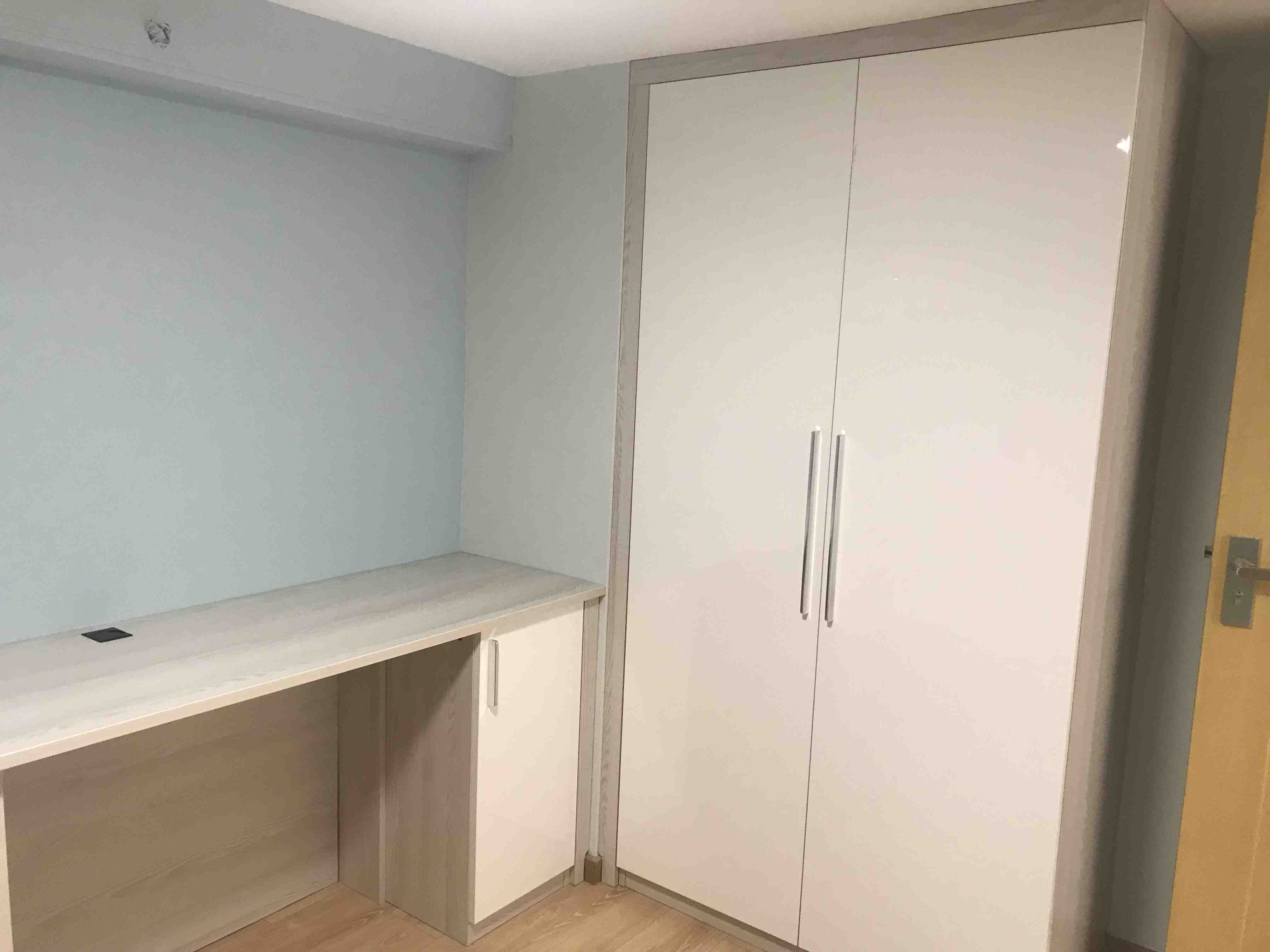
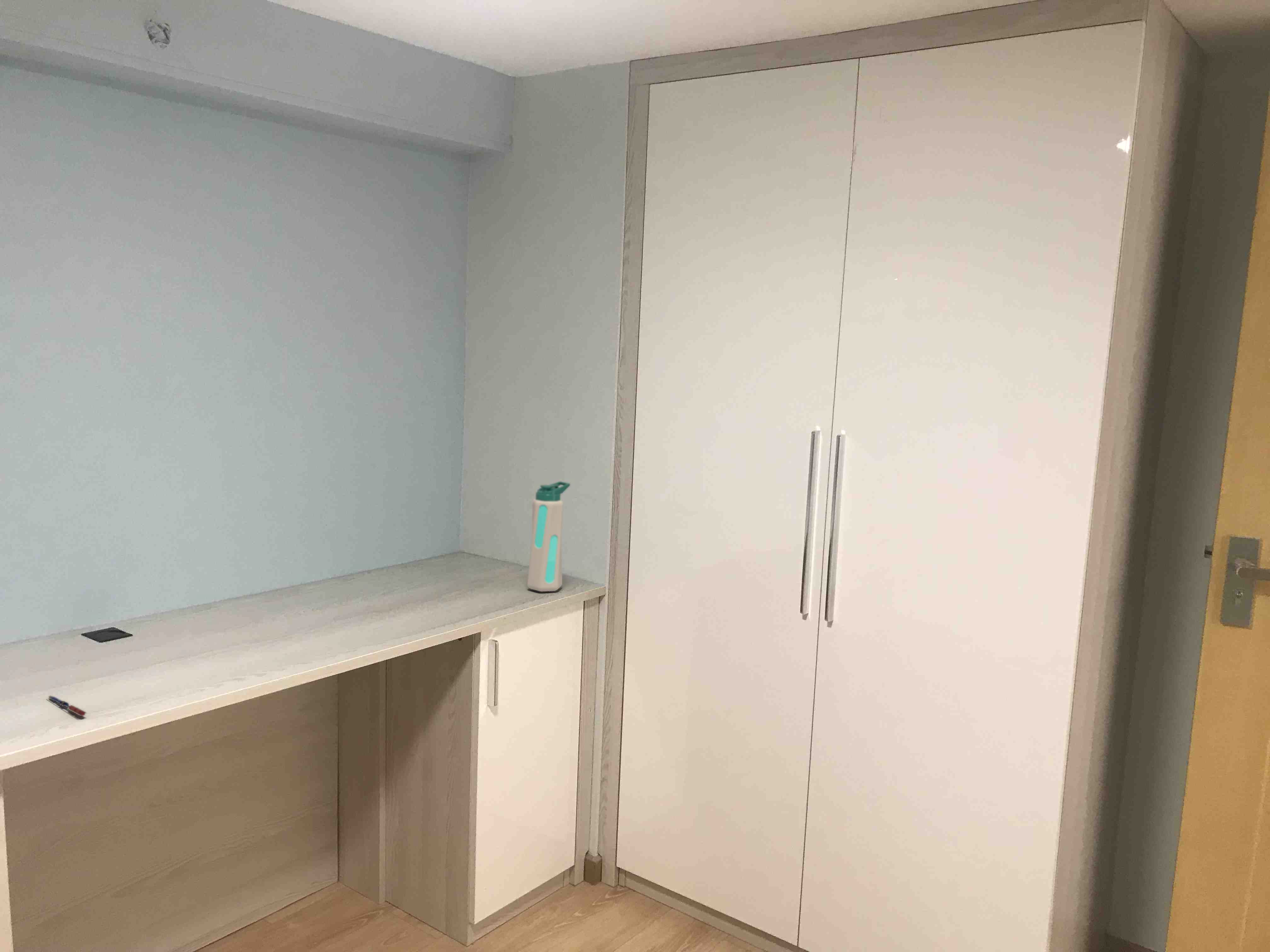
+ pen [46,695,87,716]
+ water bottle [527,481,570,592]
